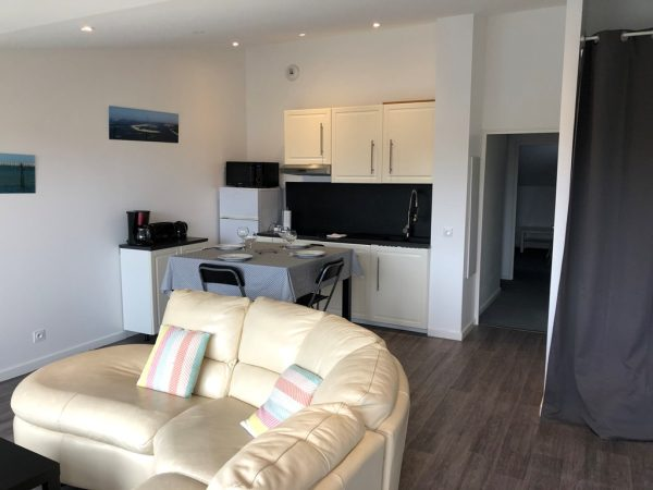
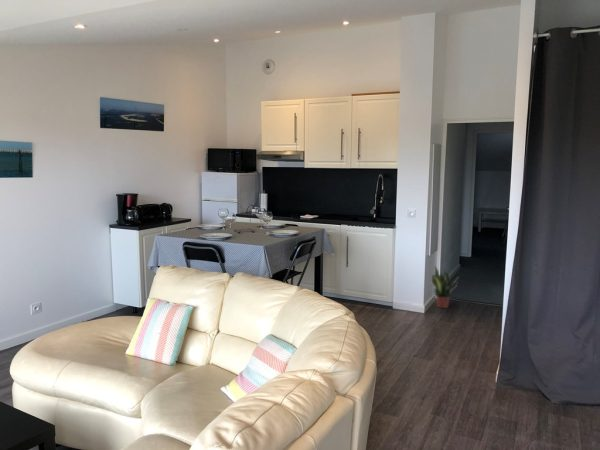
+ potted plant [430,265,460,309]
